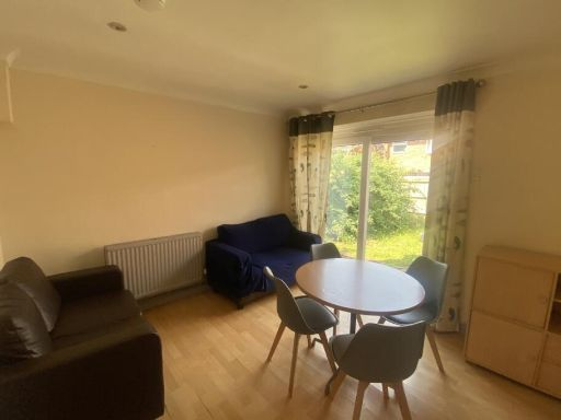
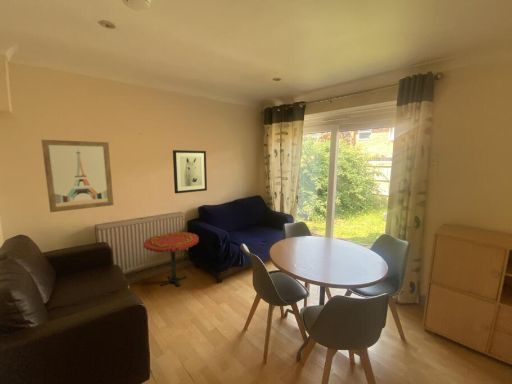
+ side table [143,231,200,287]
+ wall art [172,149,208,194]
+ wall art [41,139,115,213]
